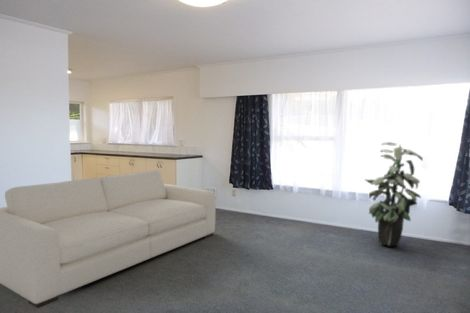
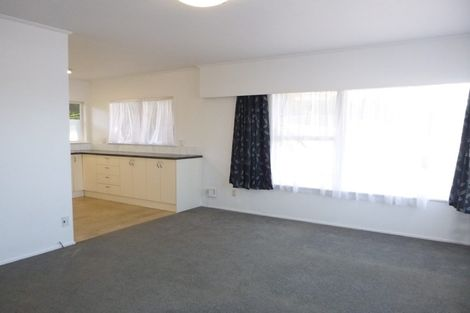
- sofa [0,169,217,309]
- indoor plant [364,141,424,247]
